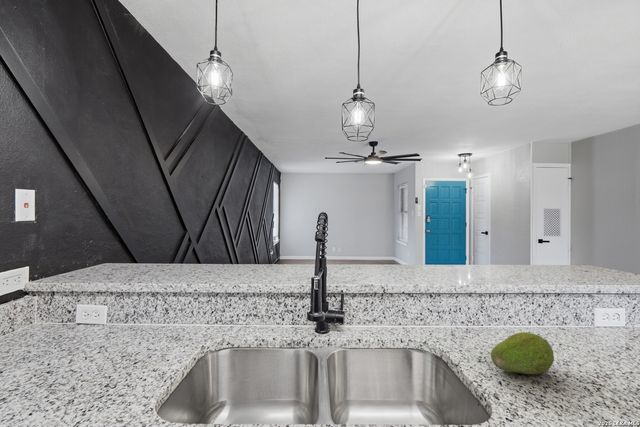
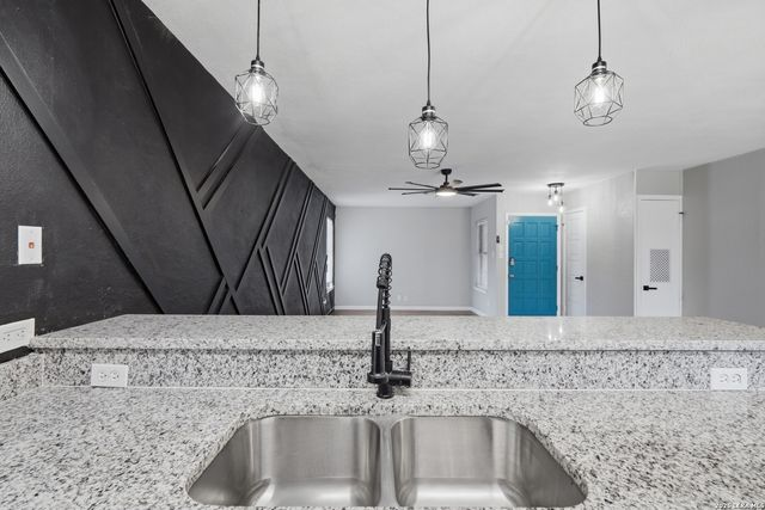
- fruit [490,331,555,376]
